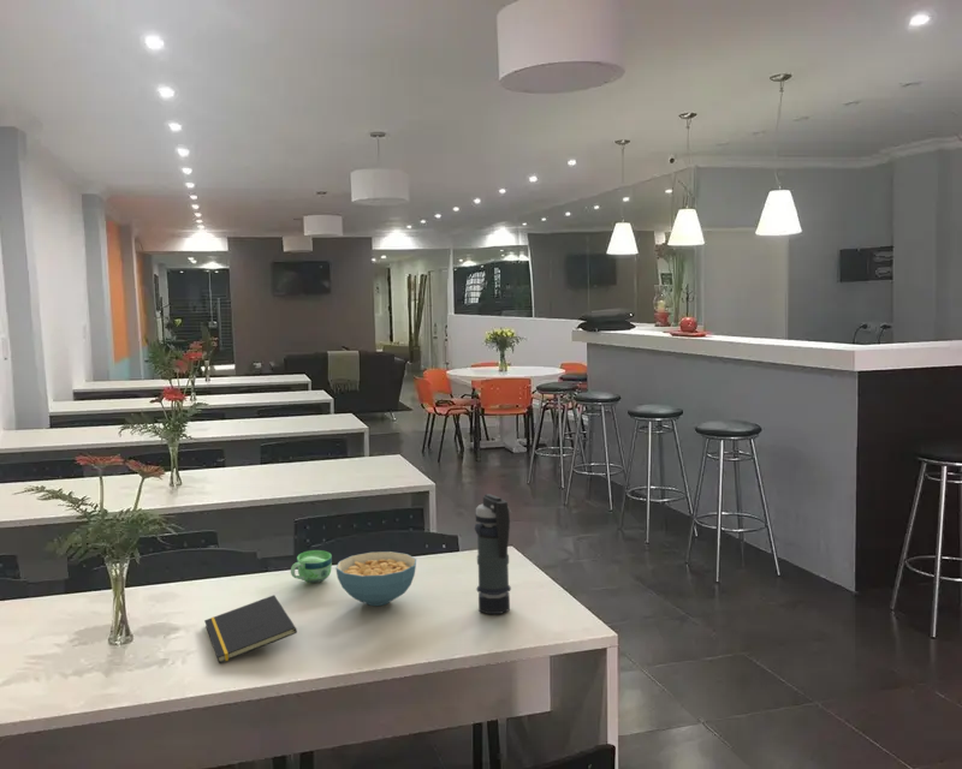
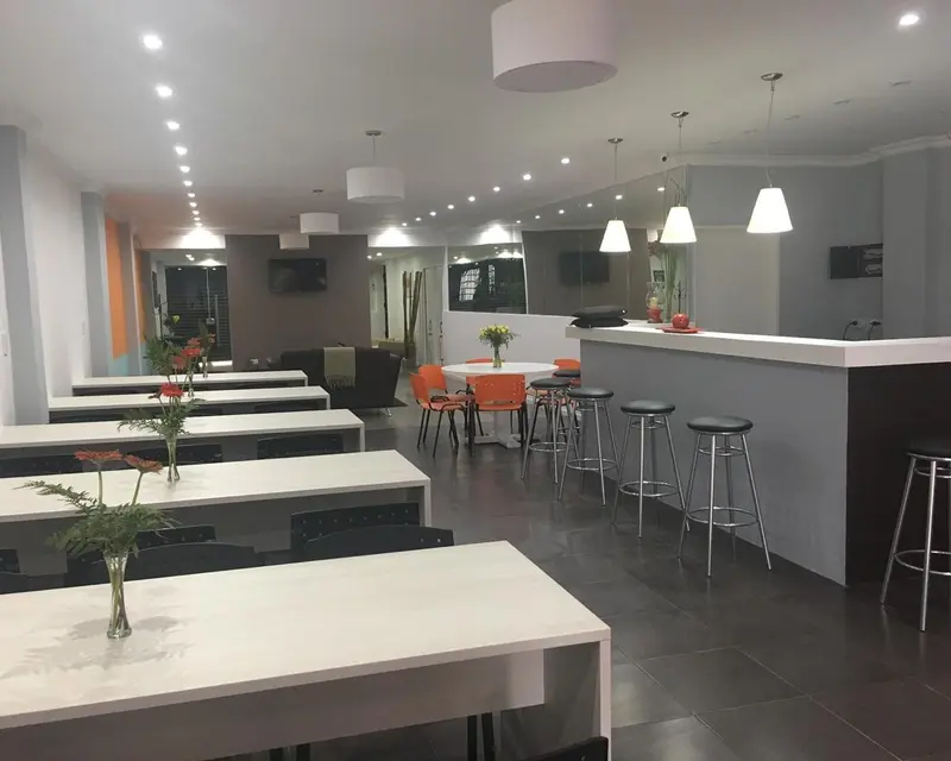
- cereal bowl [334,550,417,607]
- notepad [203,594,298,664]
- smoke grenade [474,493,512,615]
- cup [290,549,333,584]
